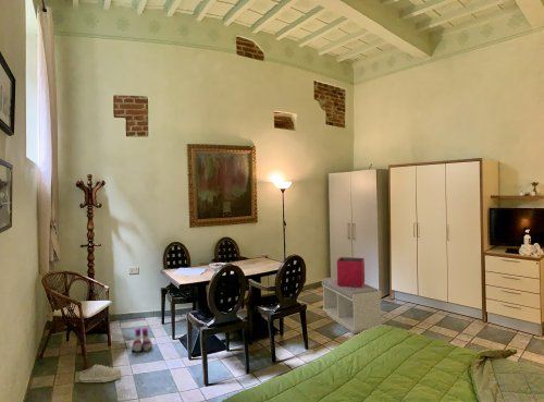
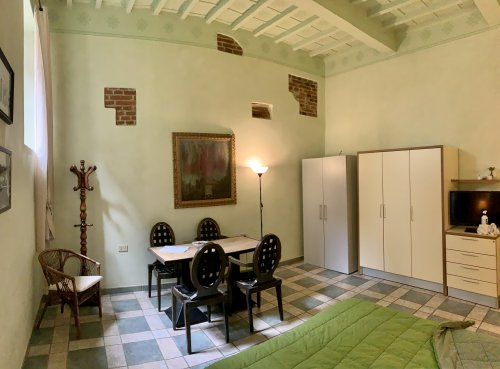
- bench [321,276,383,334]
- boots [131,327,153,353]
- shoe [78,364,123,383]
- storage bin [336,256,366,288]
